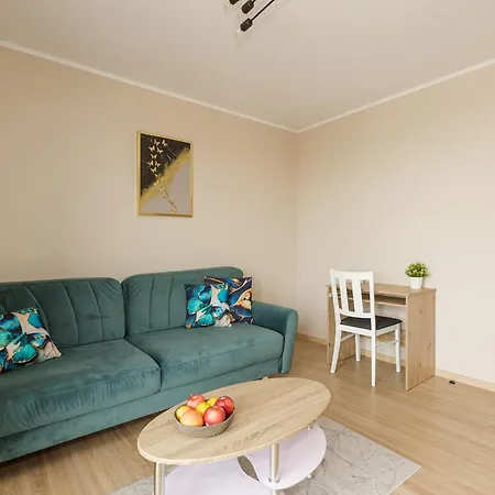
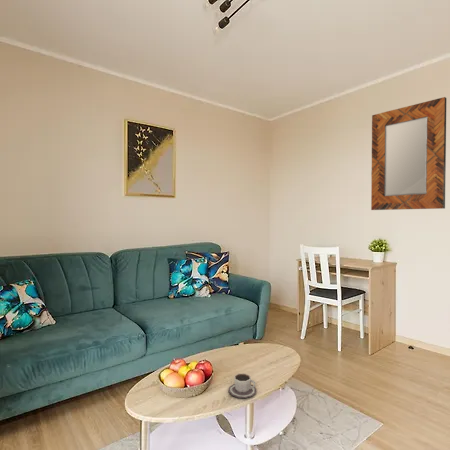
+ home mirror [370,96,447,211]
+ cup [228,373,257,399]
